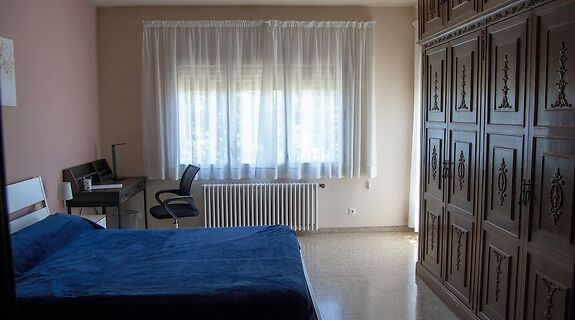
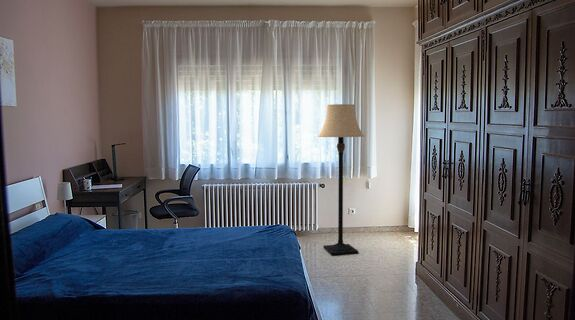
+ lamp [317,103,365,256]
